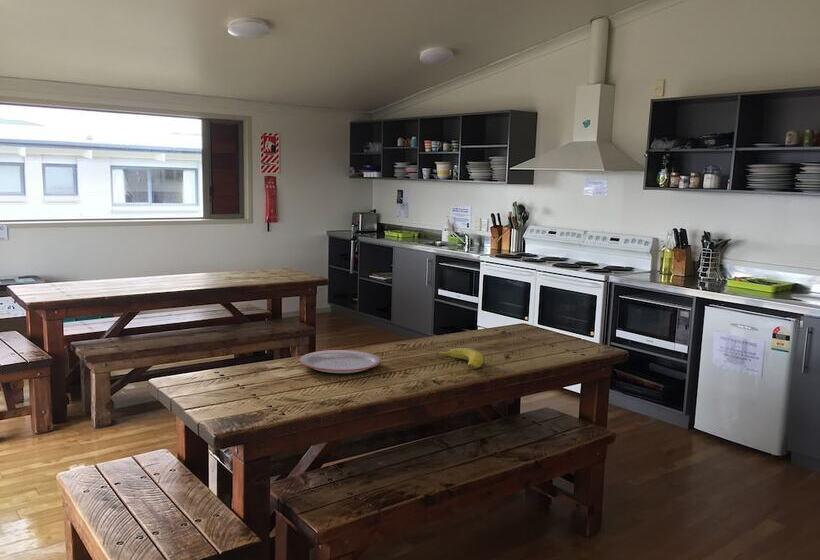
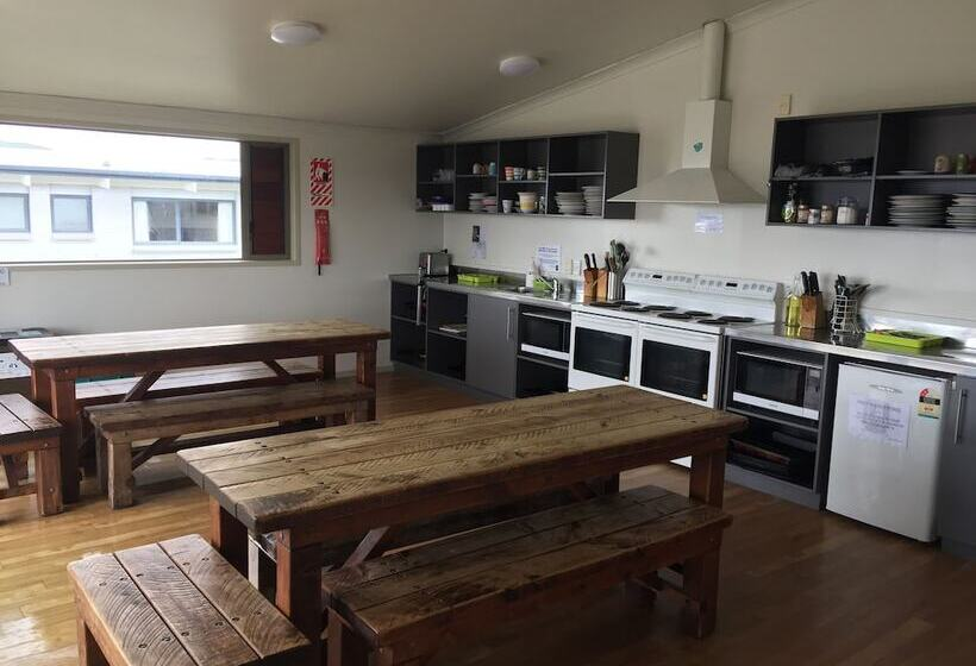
- fruit [433,347,484,369]
- plate [299,349,382,374]
